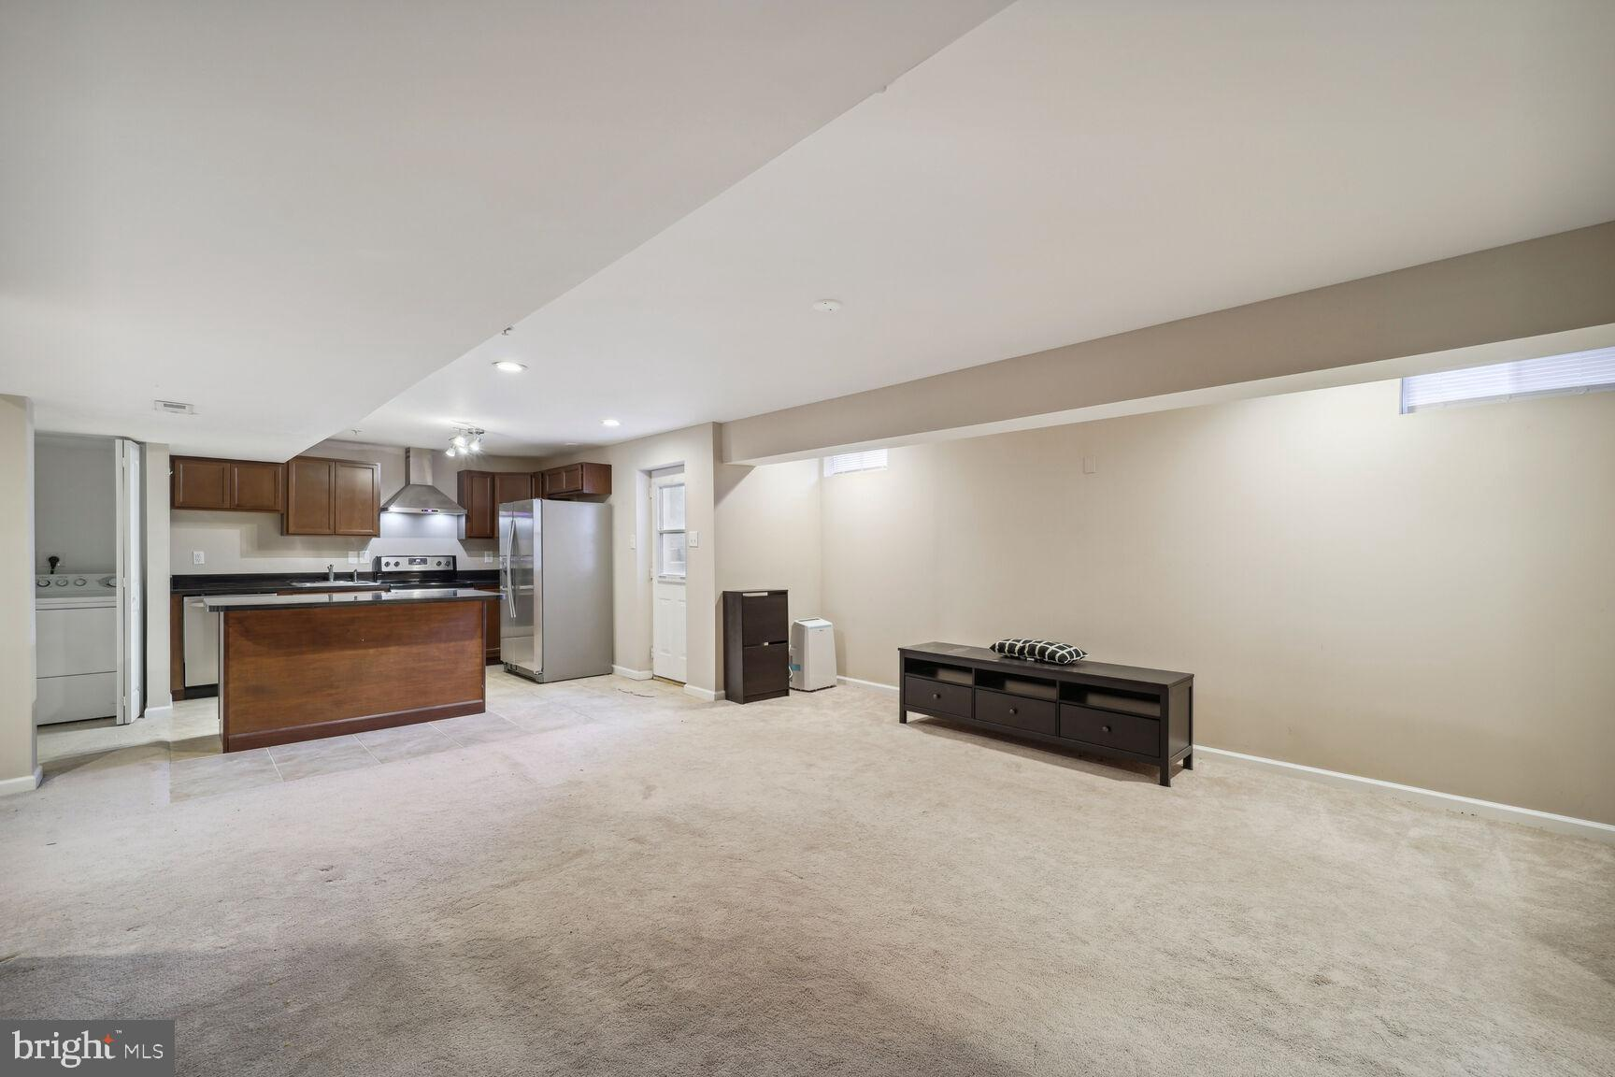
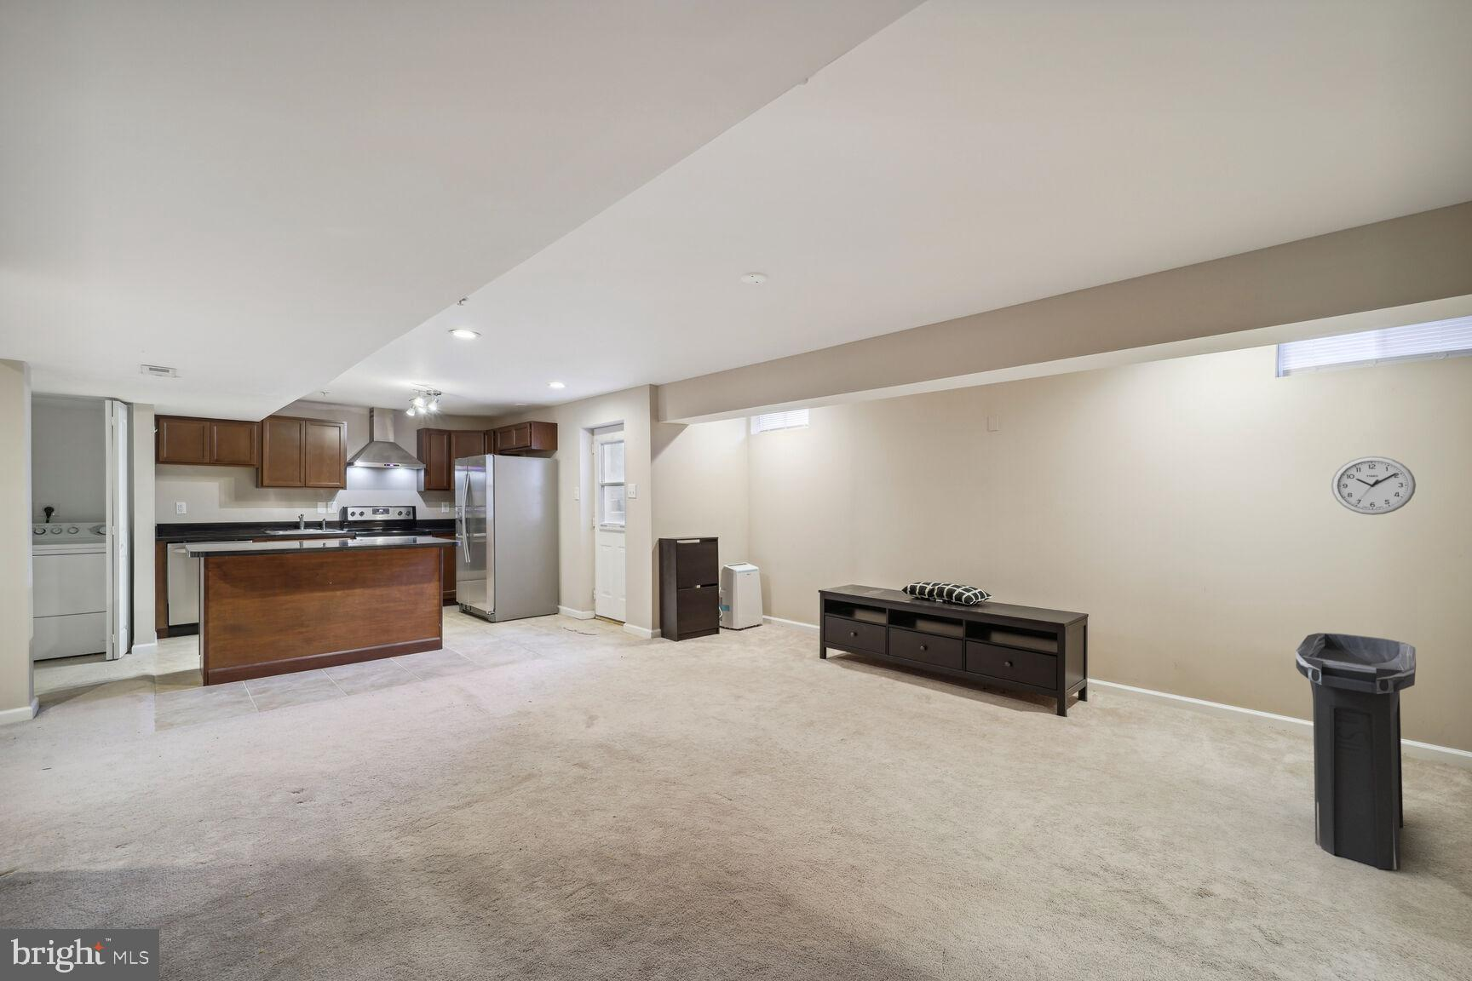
+ trash can [1295,632,1416,870]
+ wall clock [1331,455,1416,516]
